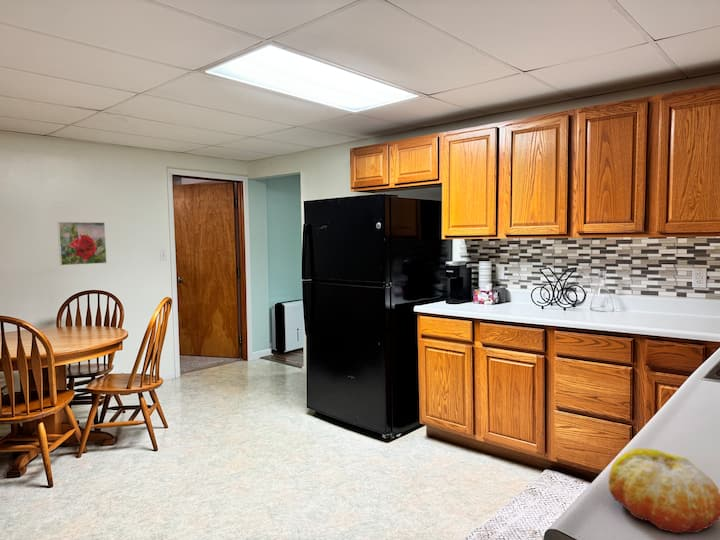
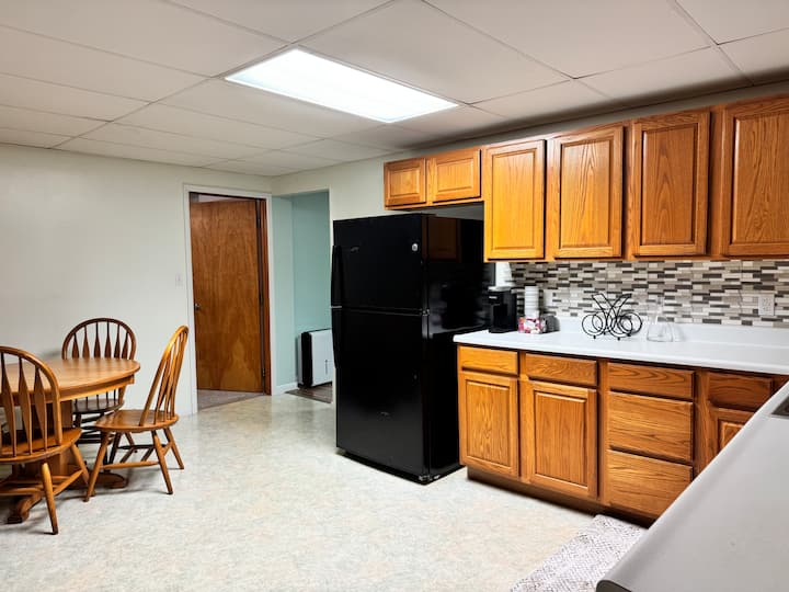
- fruit [608,447,720,535]
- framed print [56,221,108,266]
